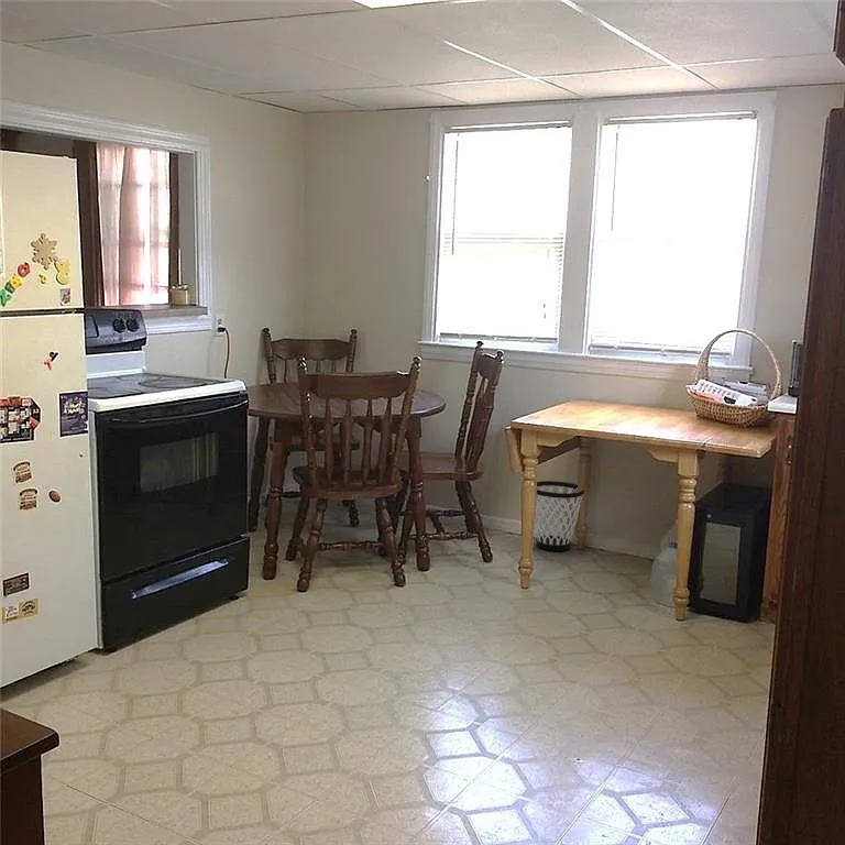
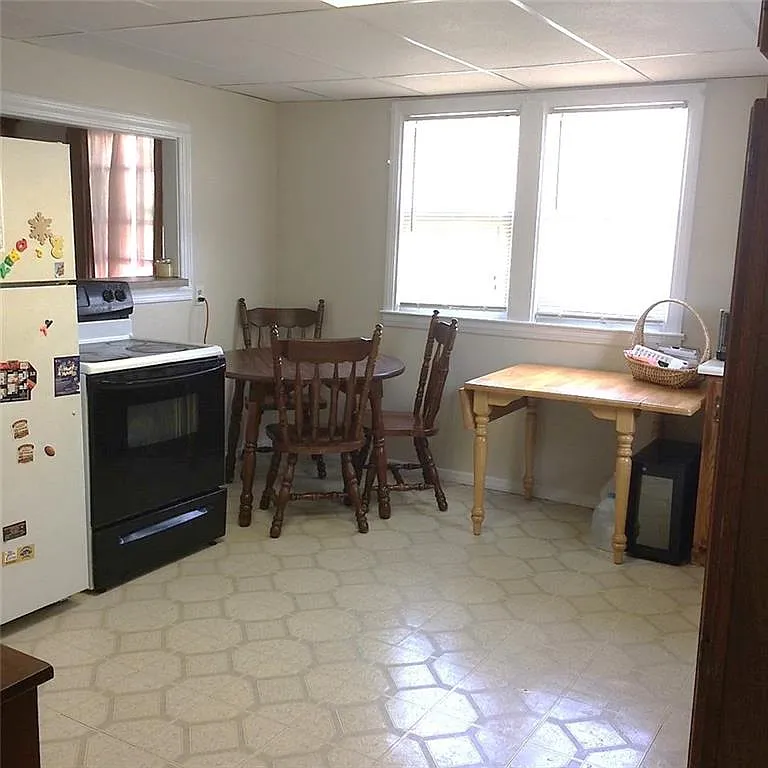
- wastebasket [534,480,585,552]
